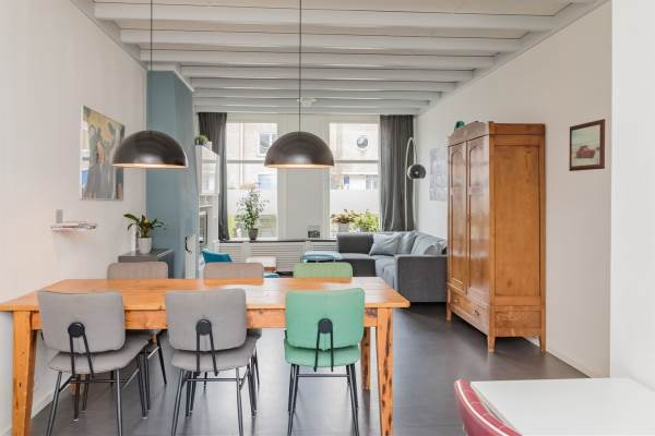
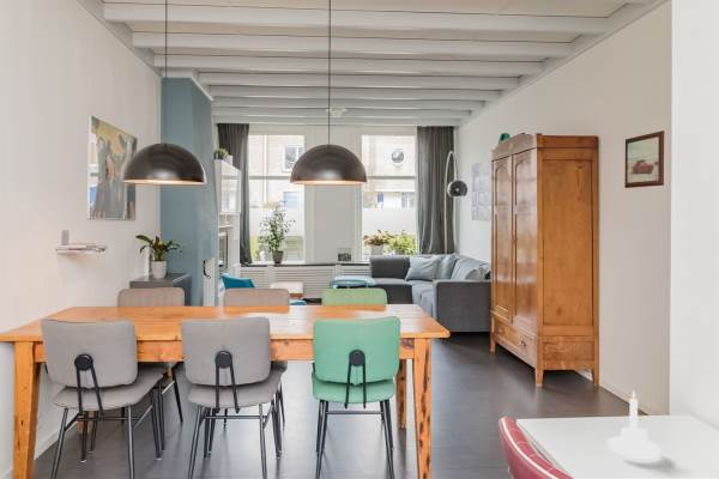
+ candle holder [606,390,661,460]
